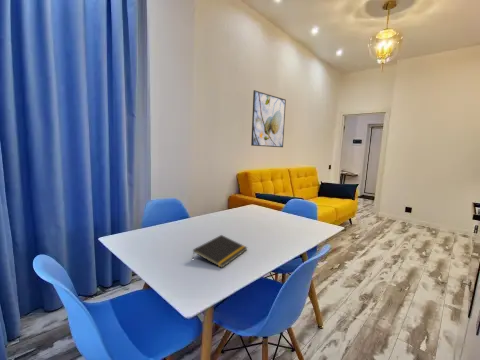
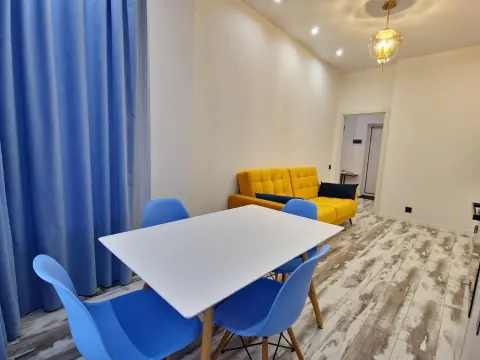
- notepad [192,234,248,269]
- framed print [250,89,287,148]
